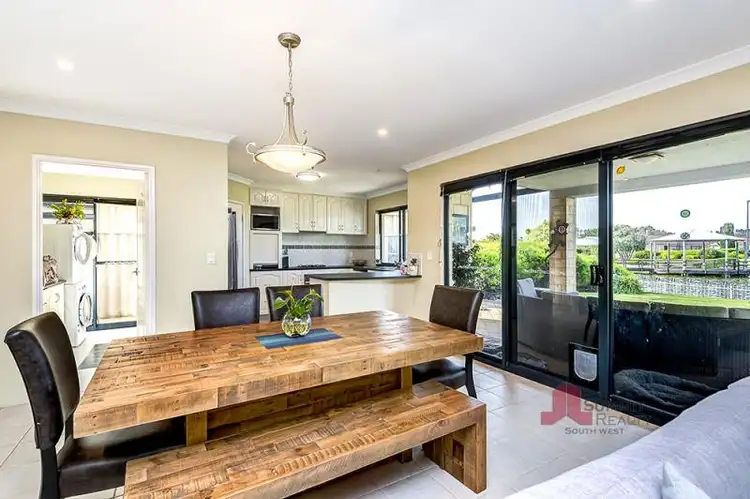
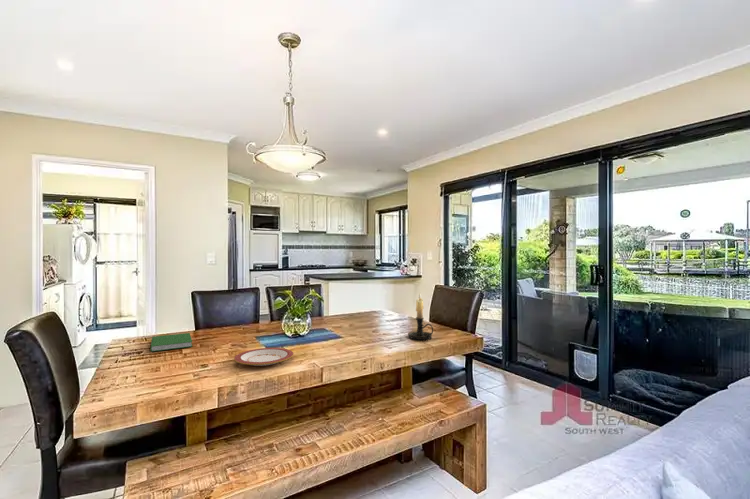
+ plate [233,347,295,367]
+ candle holder [407,292,434,341]
+ hardcover book [150,332,193,352]
